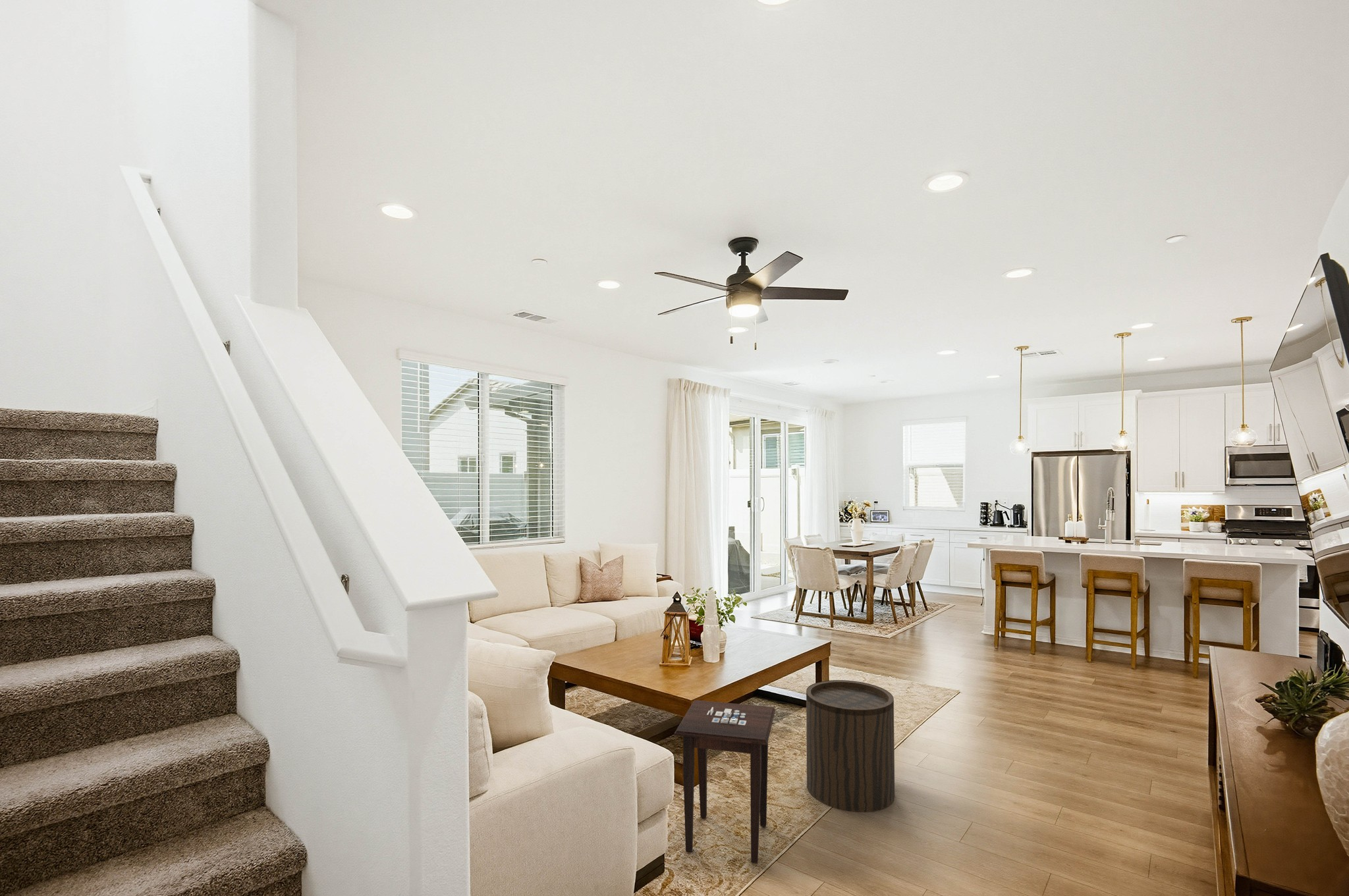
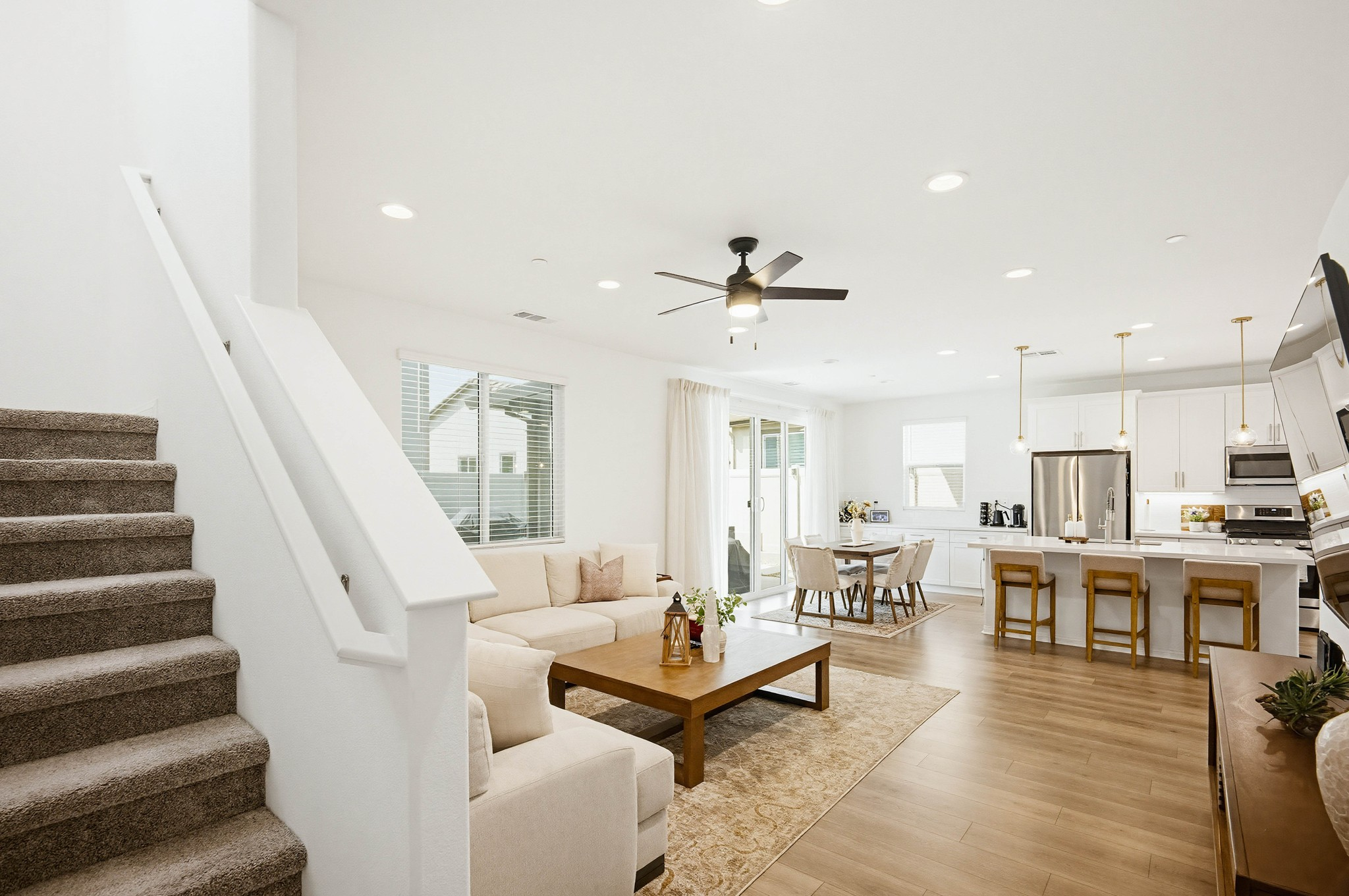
- stool [806,679,895,813]
- side table [673,699,776,864]
